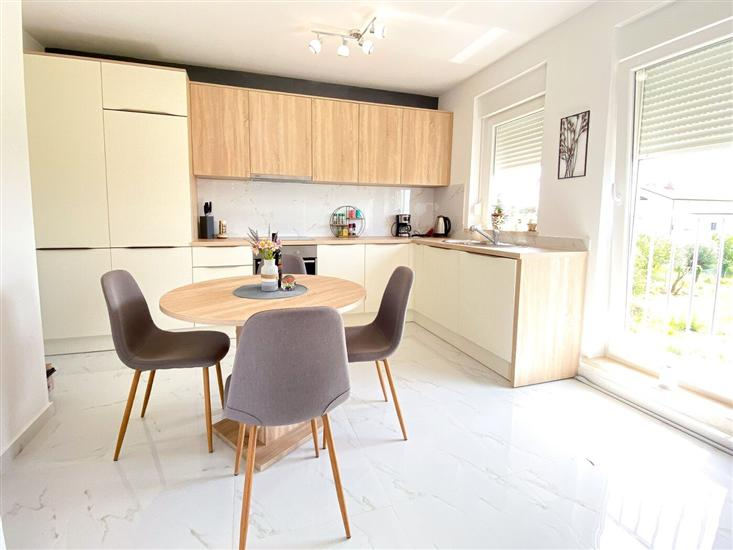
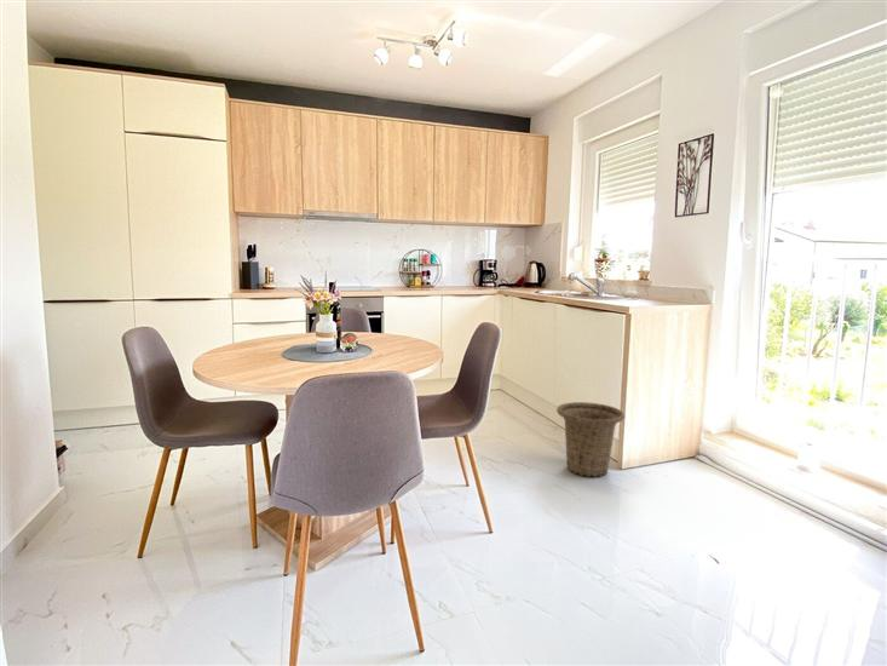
+ basket [555,401,626,478]
